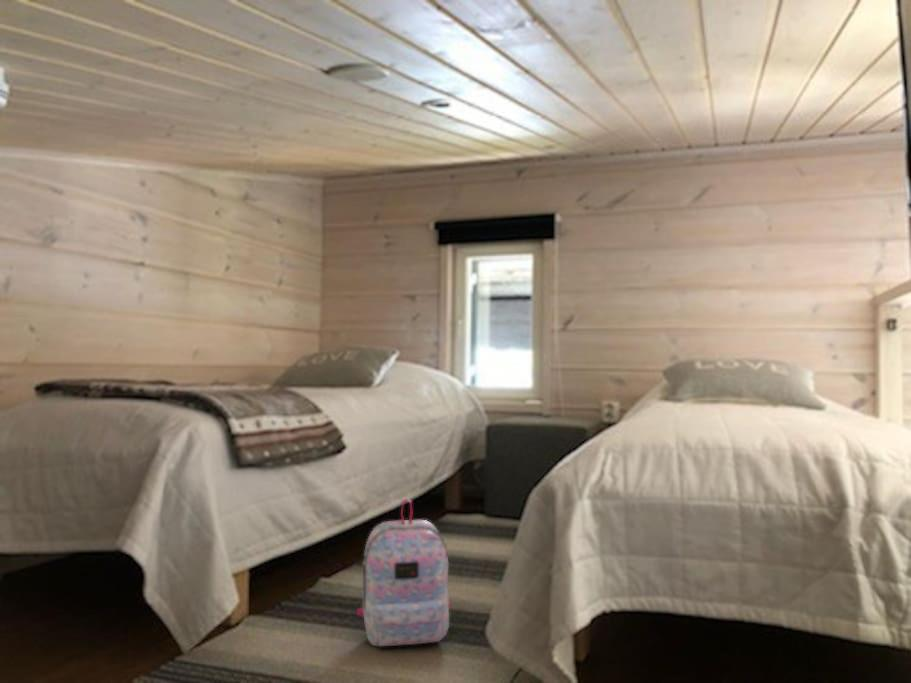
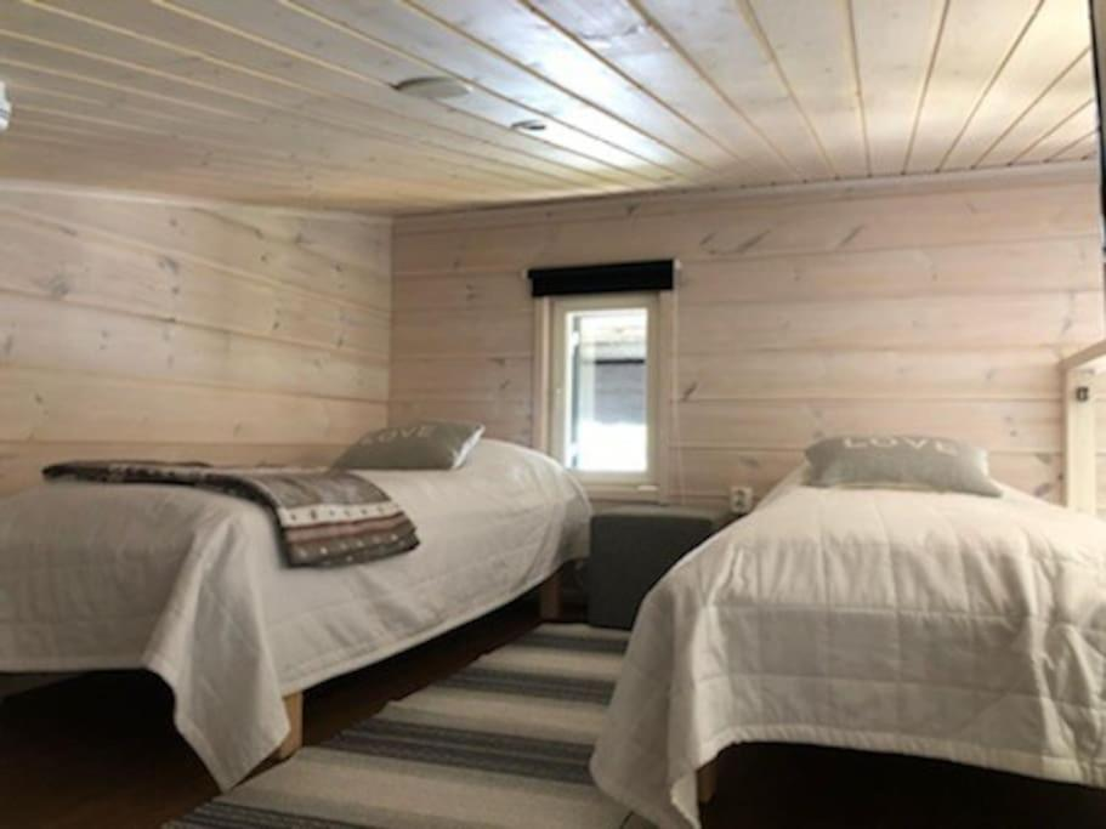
- backpack [356,498,452,647]
